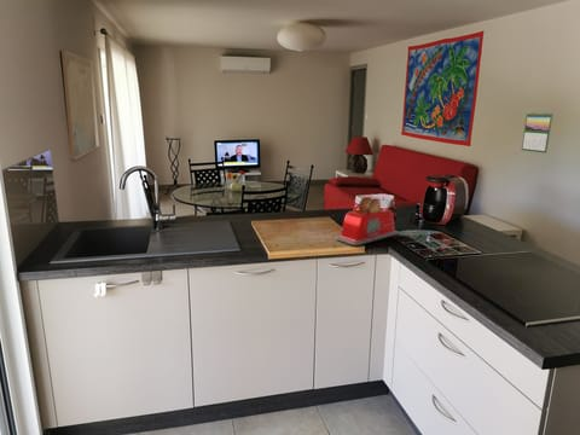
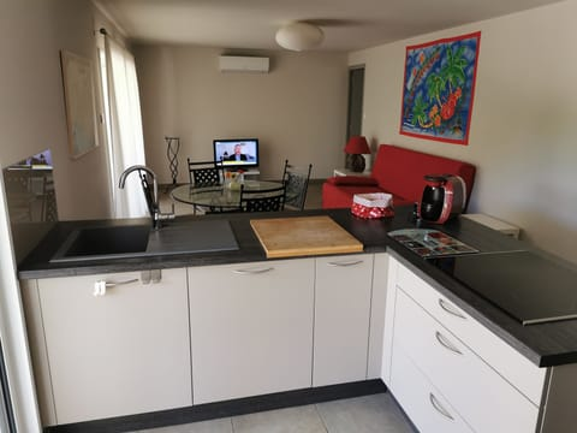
- calendar [521,111,553,155]
- toaster [335,196,400,246]
